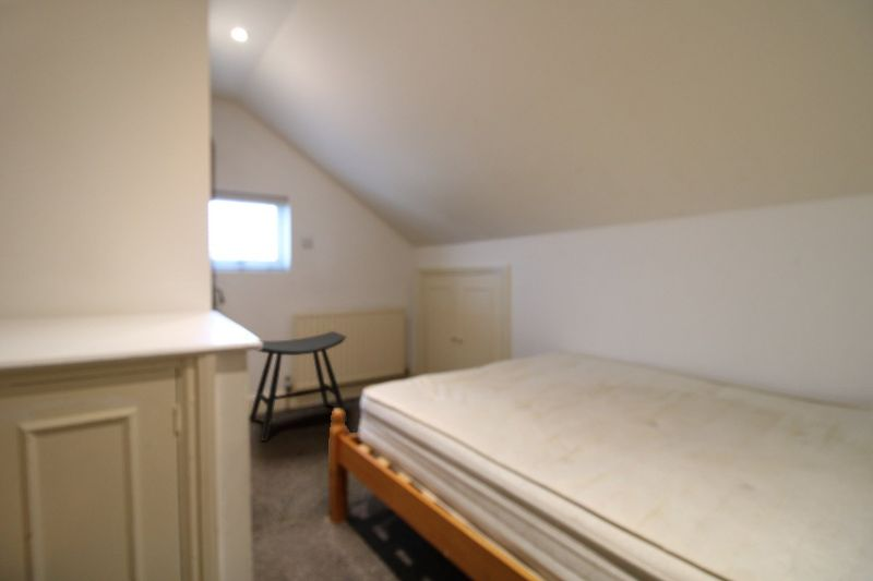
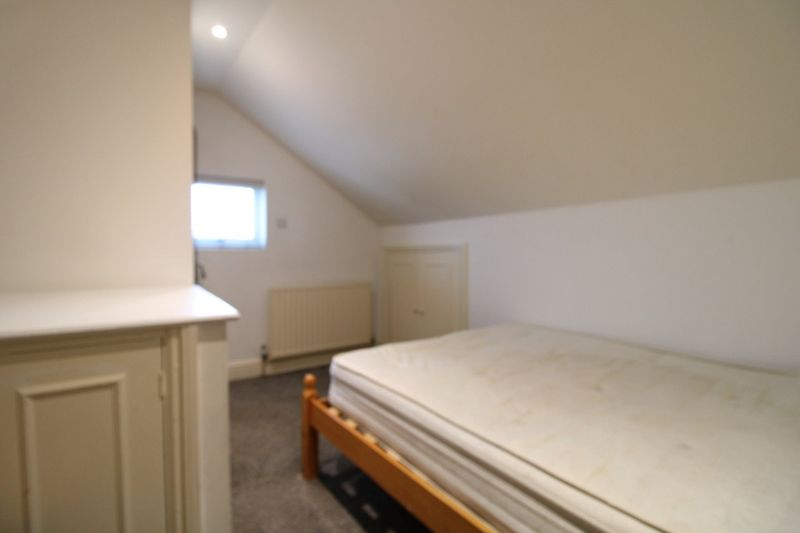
- stool [249,330,350,443]
